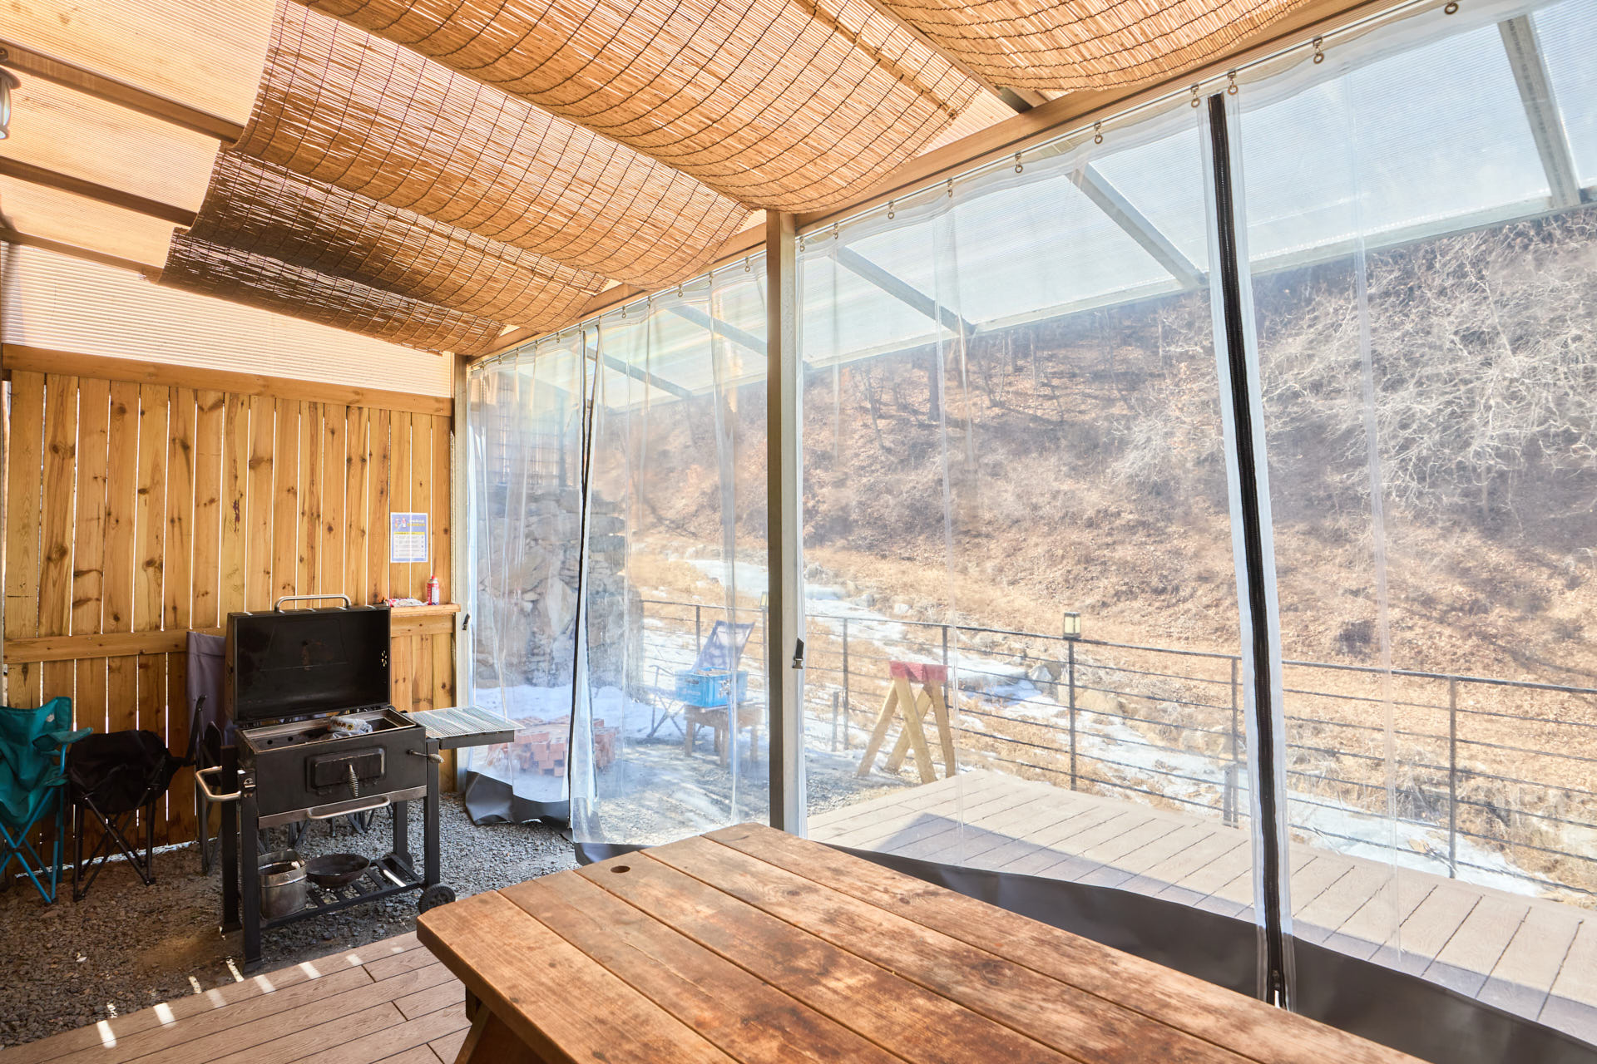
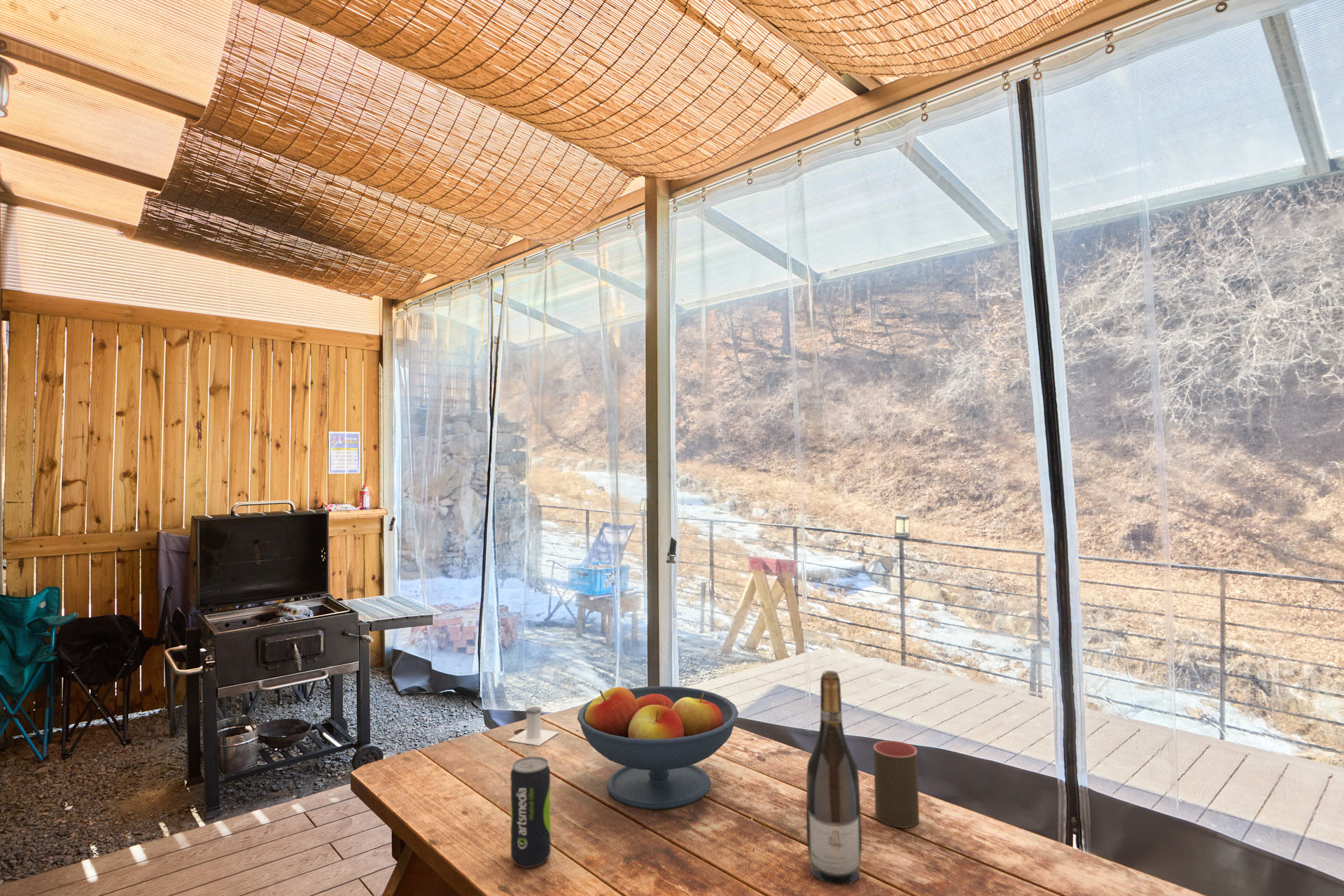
+ beverage can [510,755,552,869]
+ wine bottle [806,670,862,886]
+ fruit bowl [577,685,739,810]
+ cup [873,740,920,829]
+ salt shaker [507,706,560,746]
